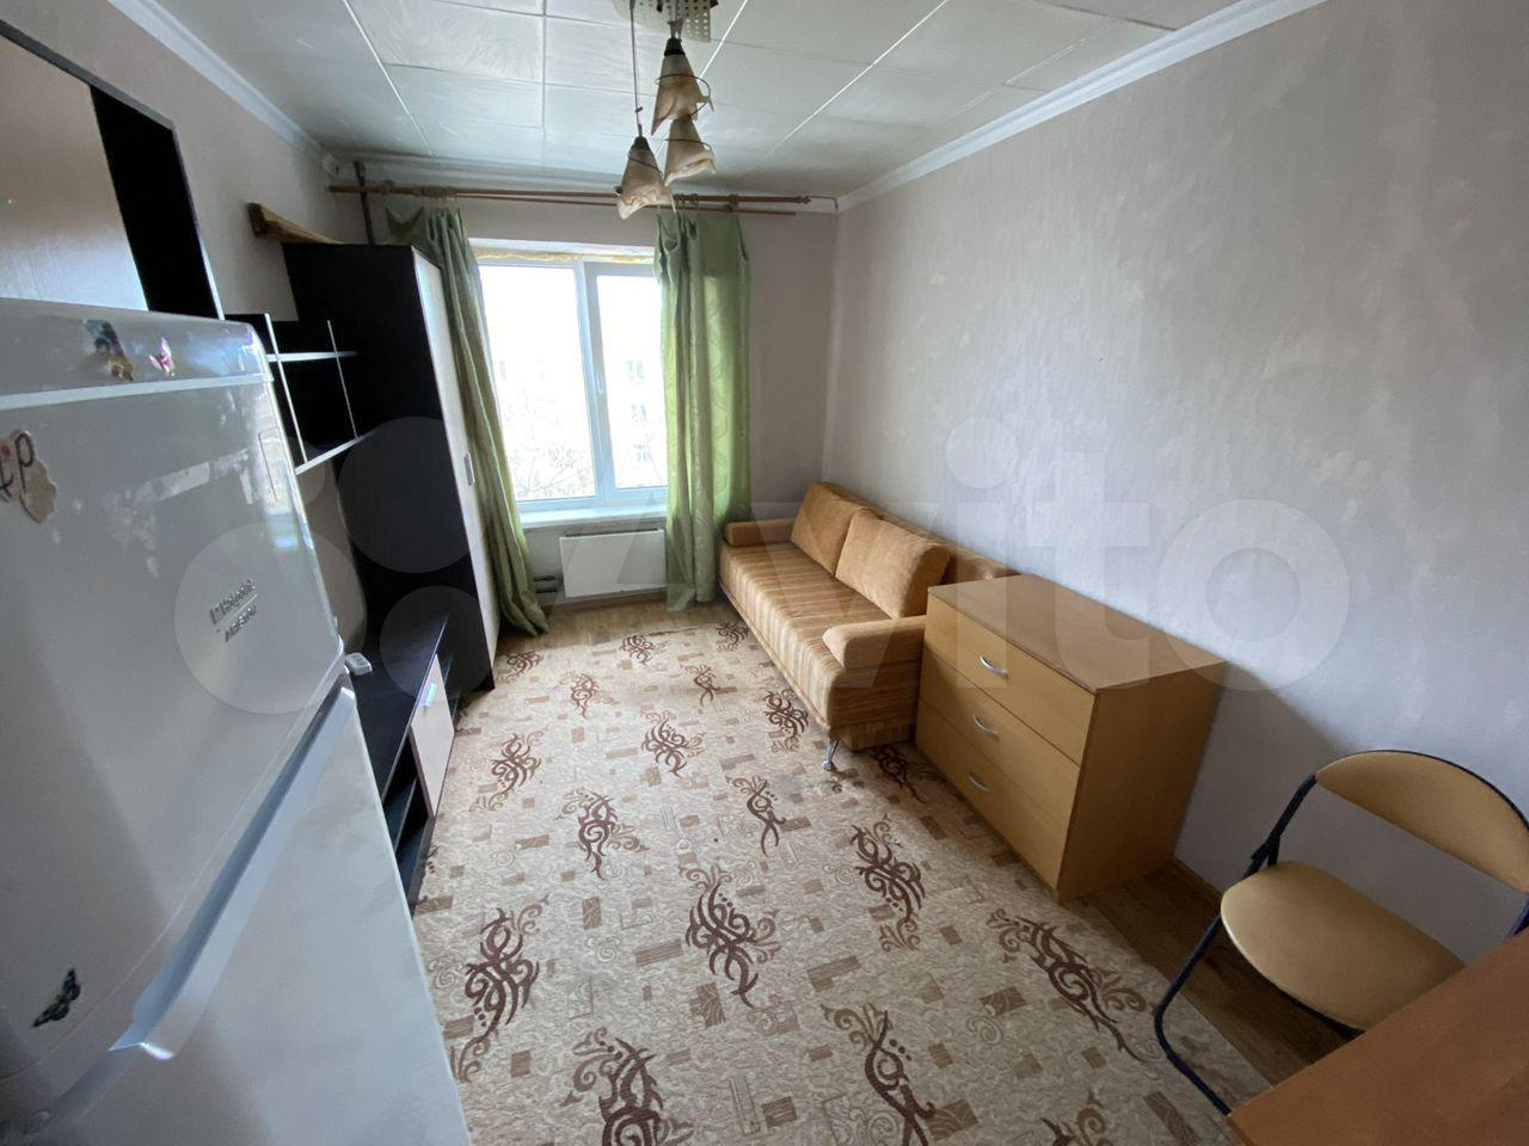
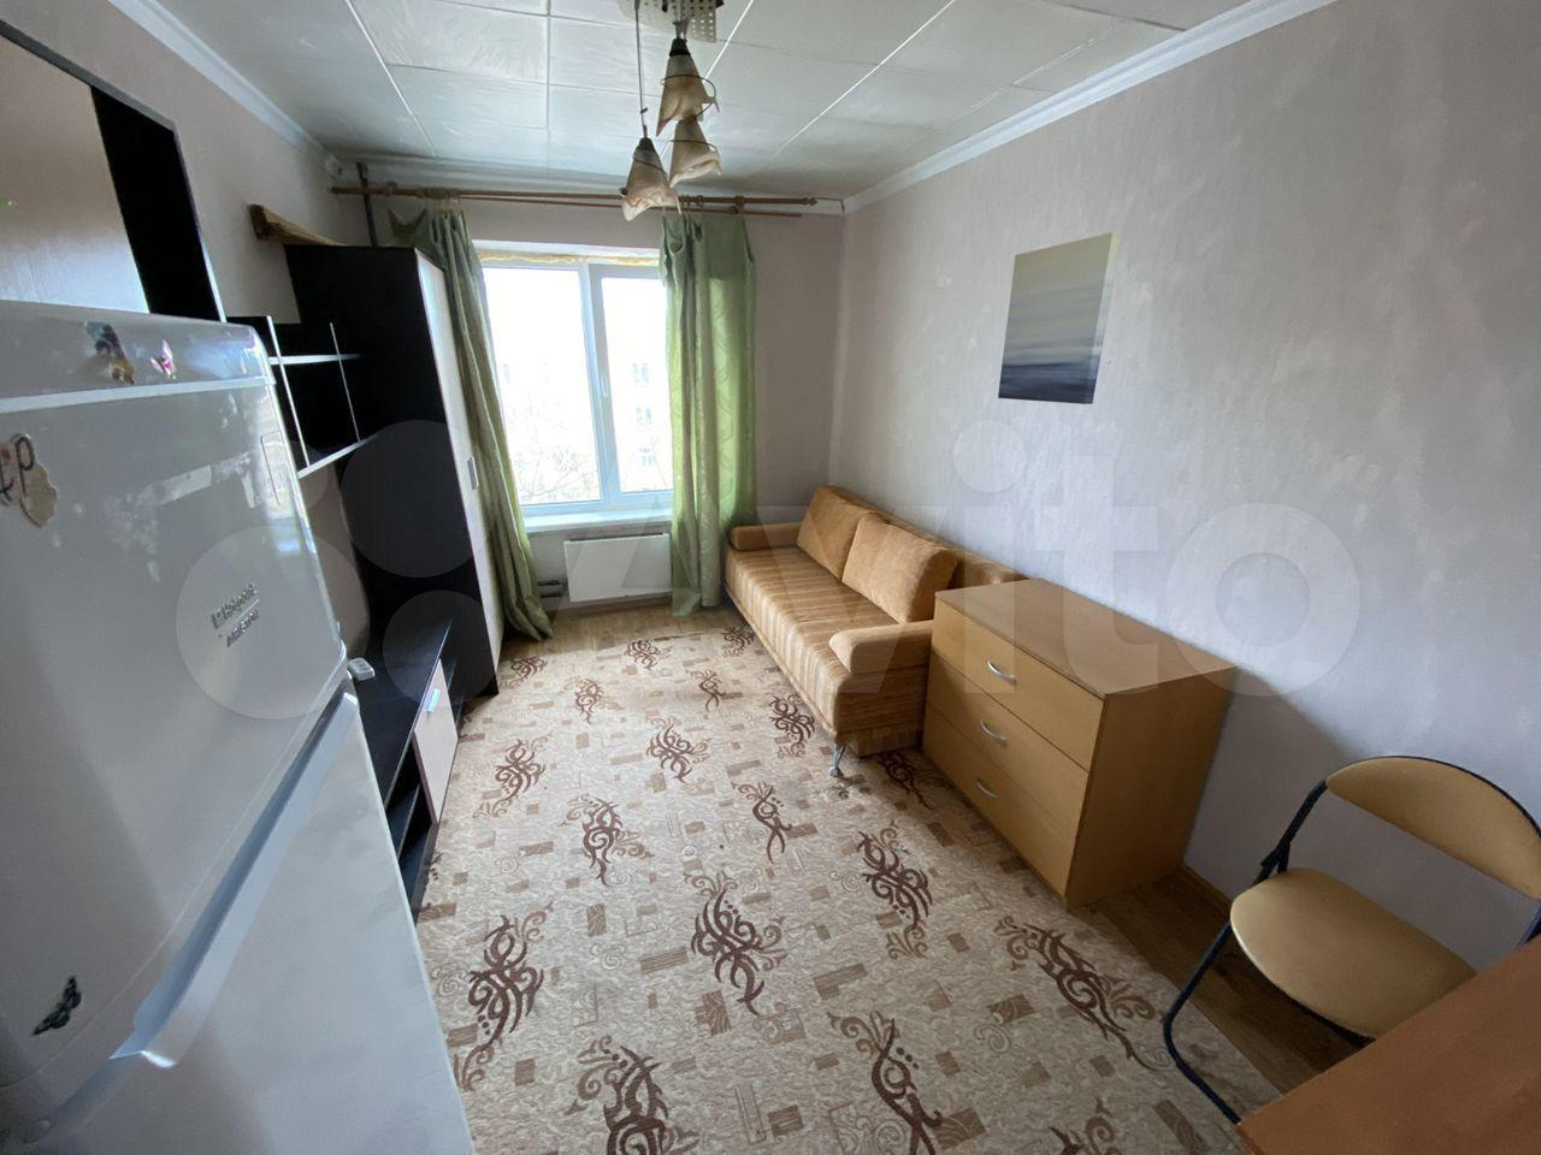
+ wall art [997,231,1124,405]
